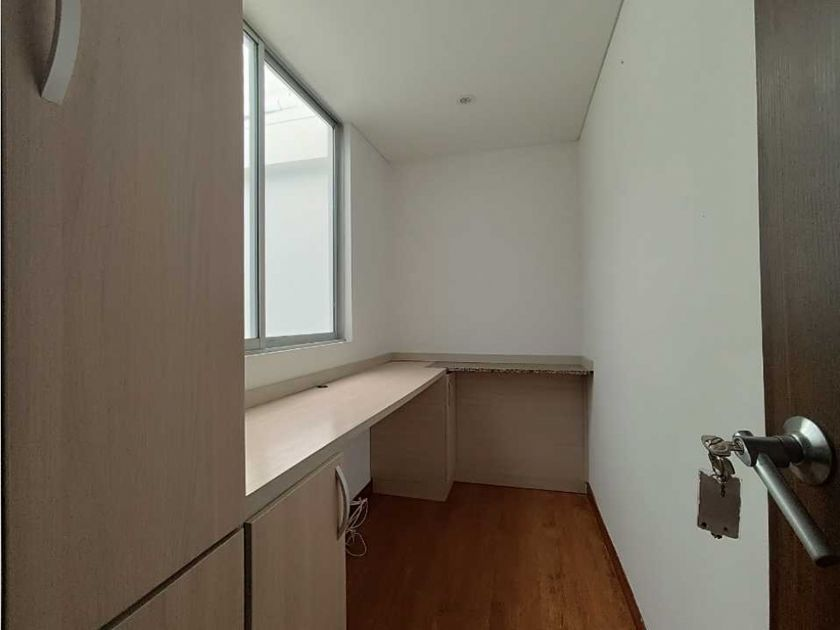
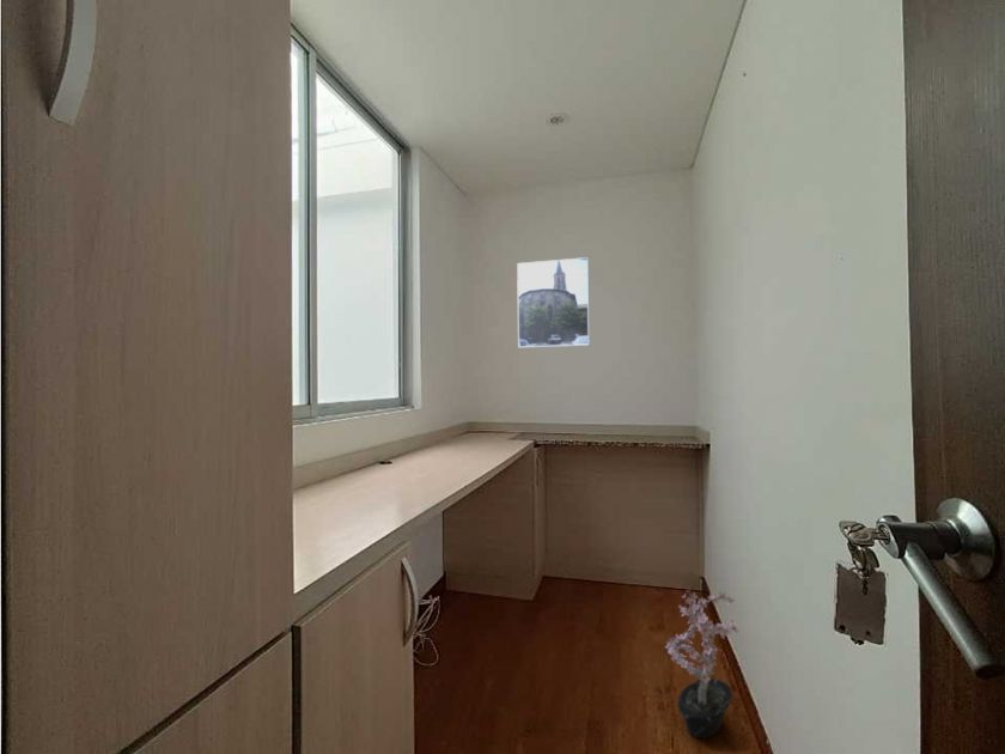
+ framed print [516,256,591,349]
+ potted plant [664,589,741,740]
